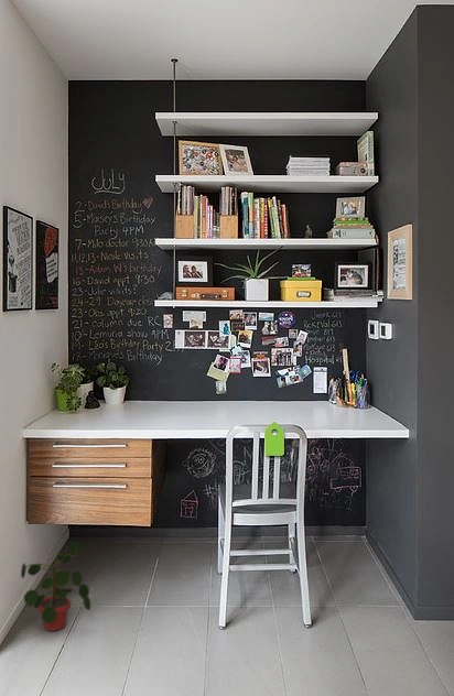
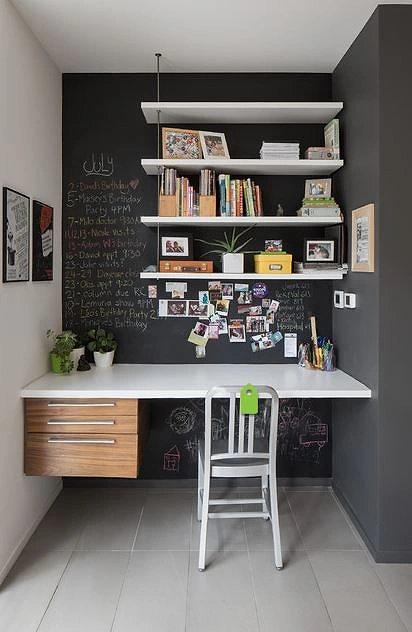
- potted plant [20,541,91,632]
